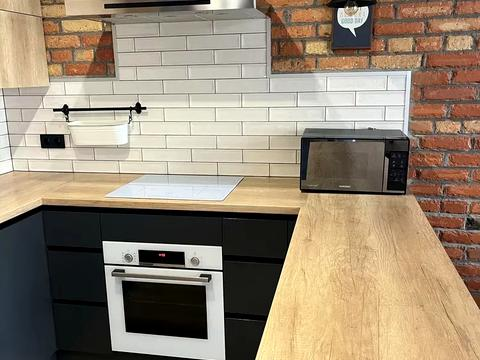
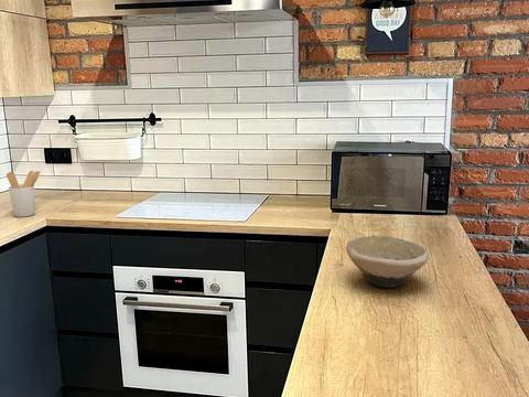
+ bowl [346,235,430,289]
+ utensil holder [6,170,42,218]
